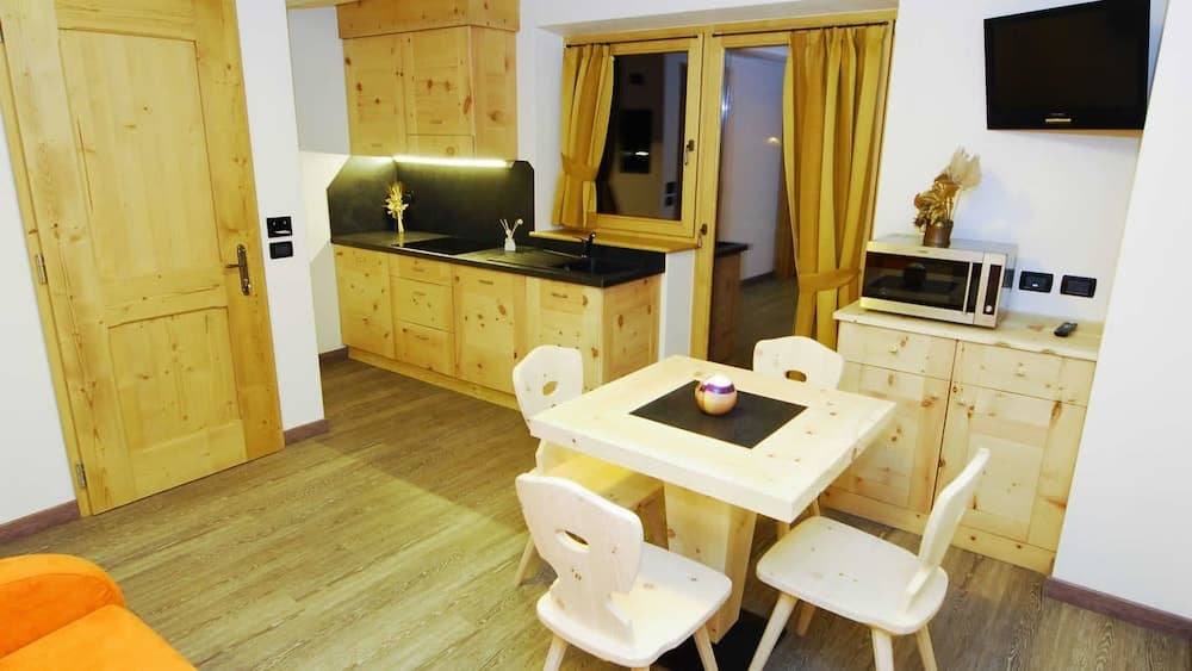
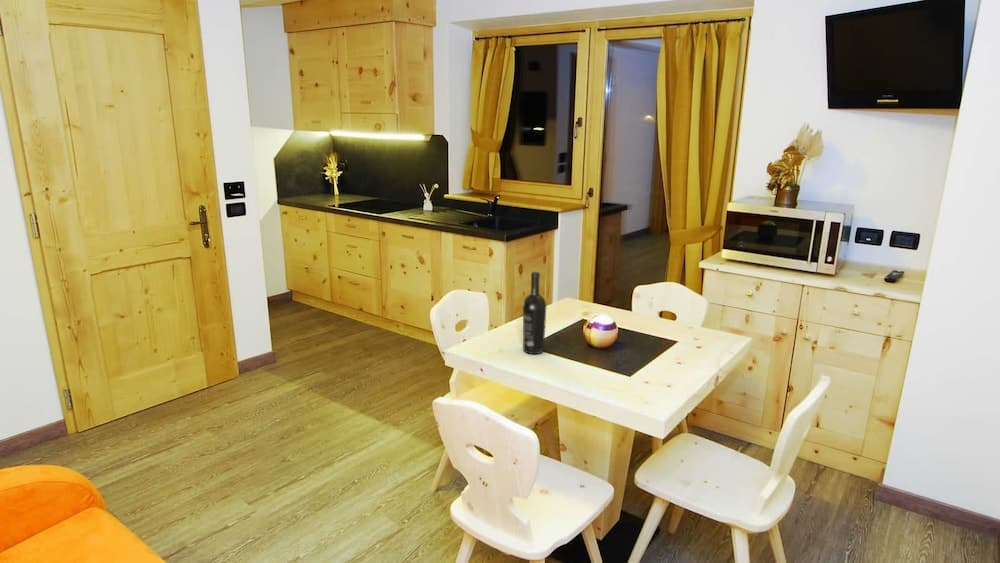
+ wine bottle [522,271,547,355]
